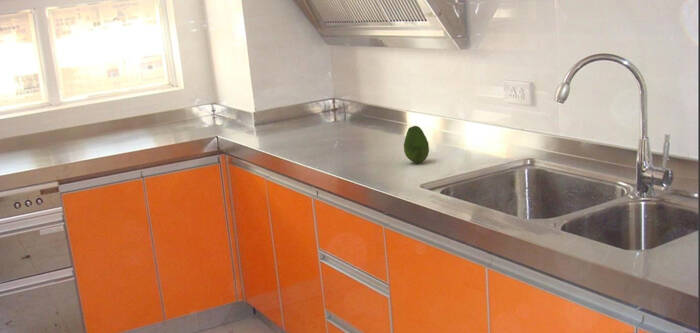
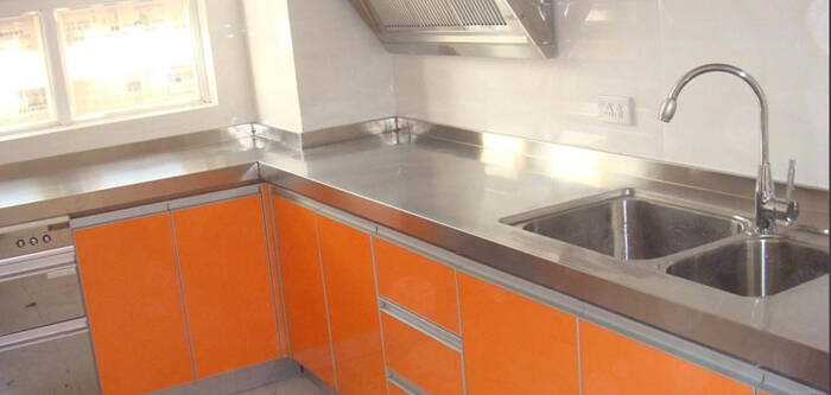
- fruit [403,125,430,163]
